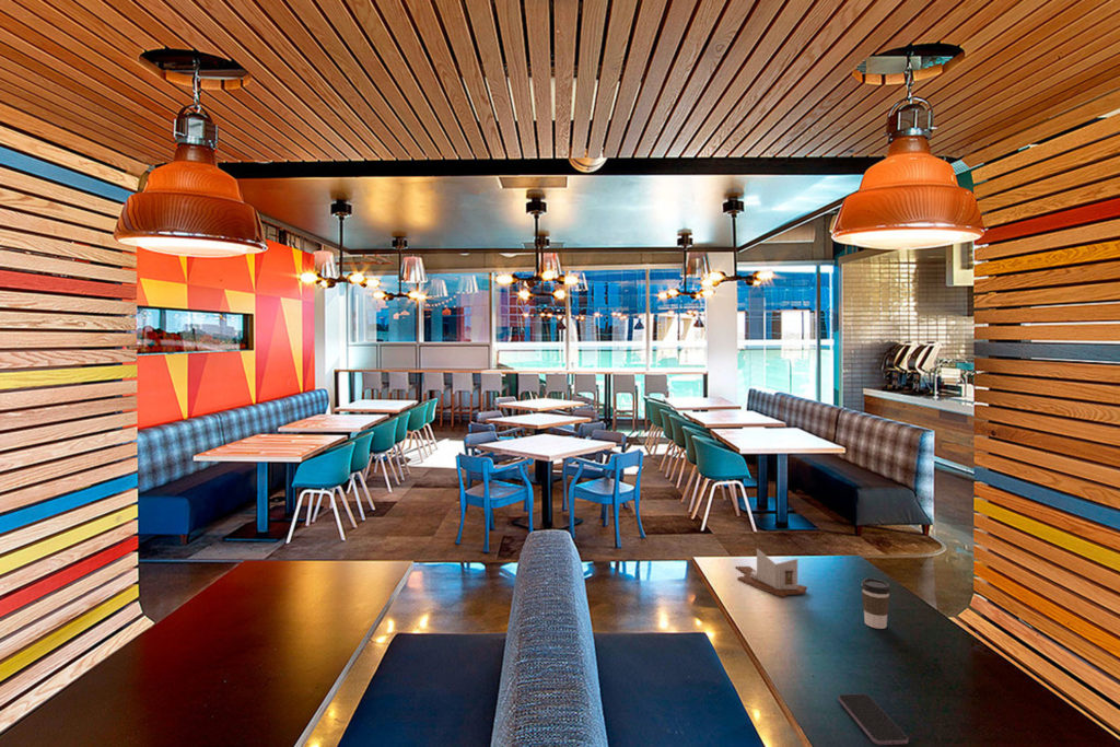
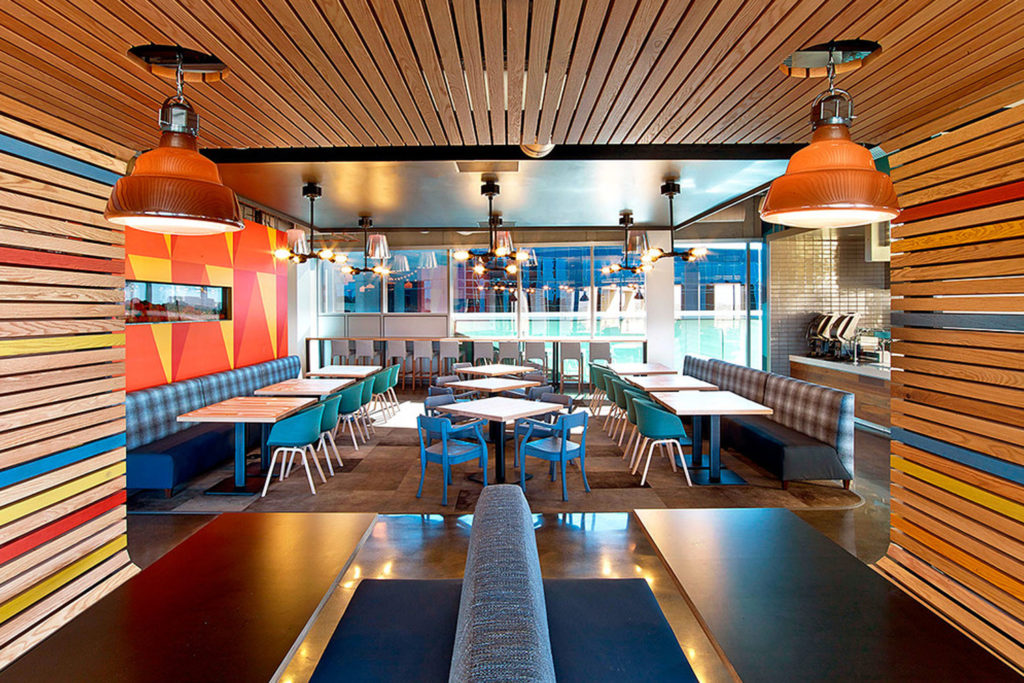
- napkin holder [734,548,808,598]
- coffee cup [860,577,891,630]
- smartphone [837,692,909,746]
